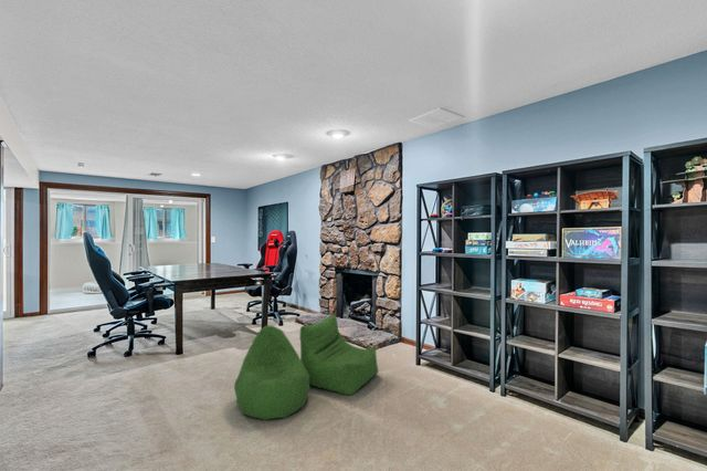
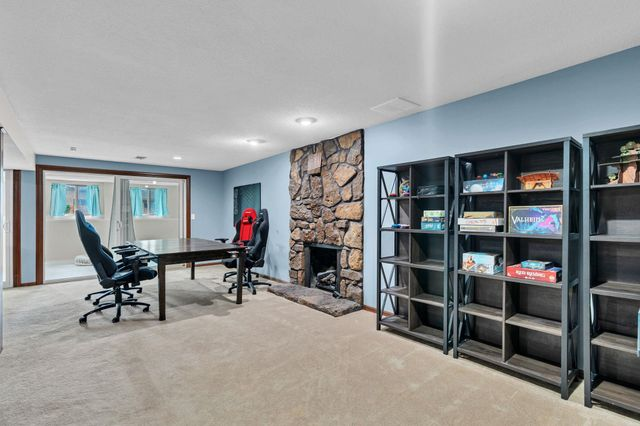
- bean bag chair [233,313,380,421]
